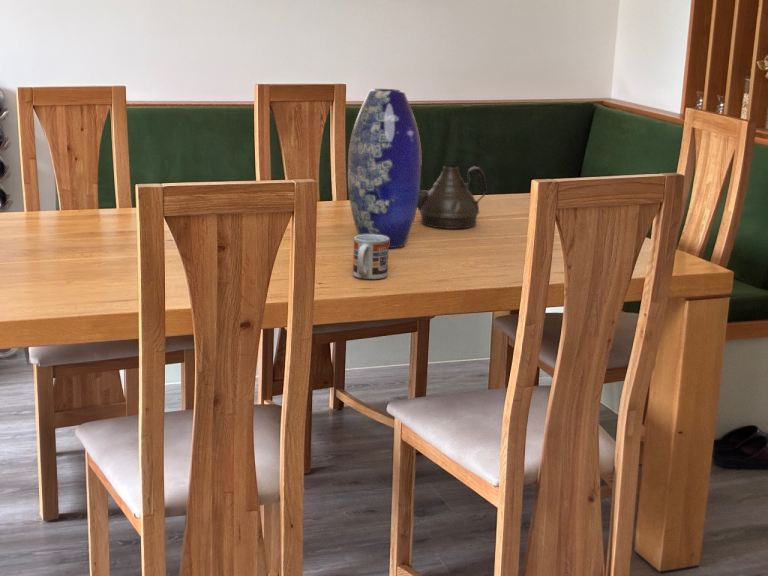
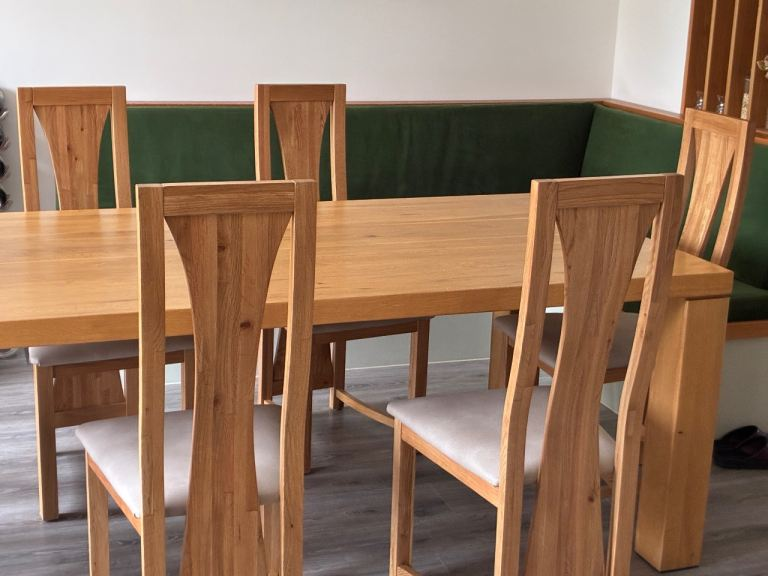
- teapot [417,164,488,230]
- vase [347,88,422,249]
- cup [352,234,389,280]
